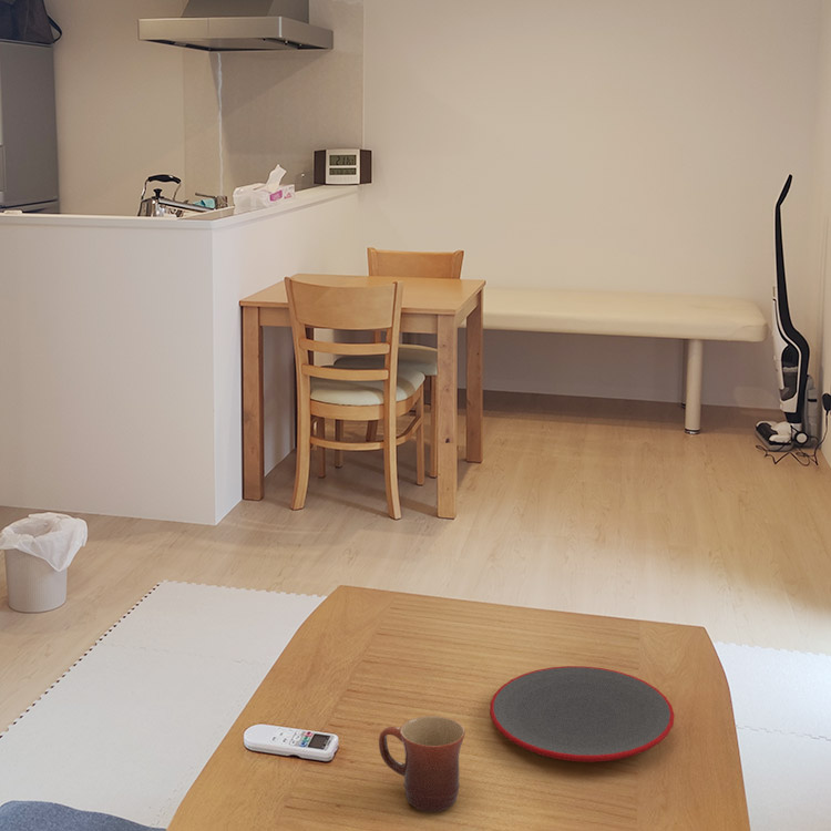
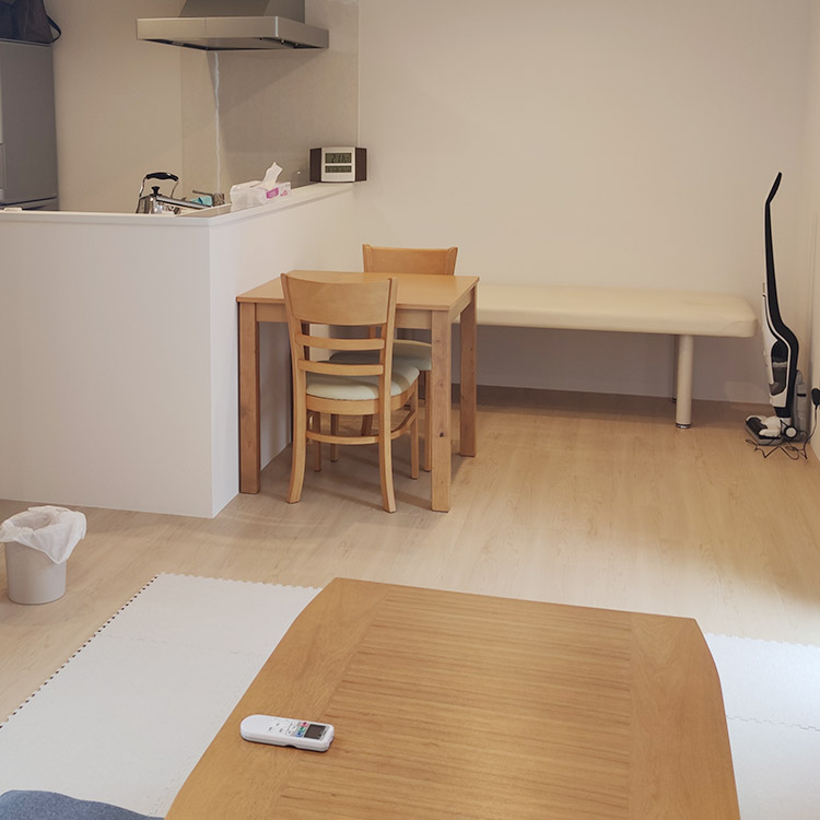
- plate [489,665,676,763]
- mug [378,715,466,813]
